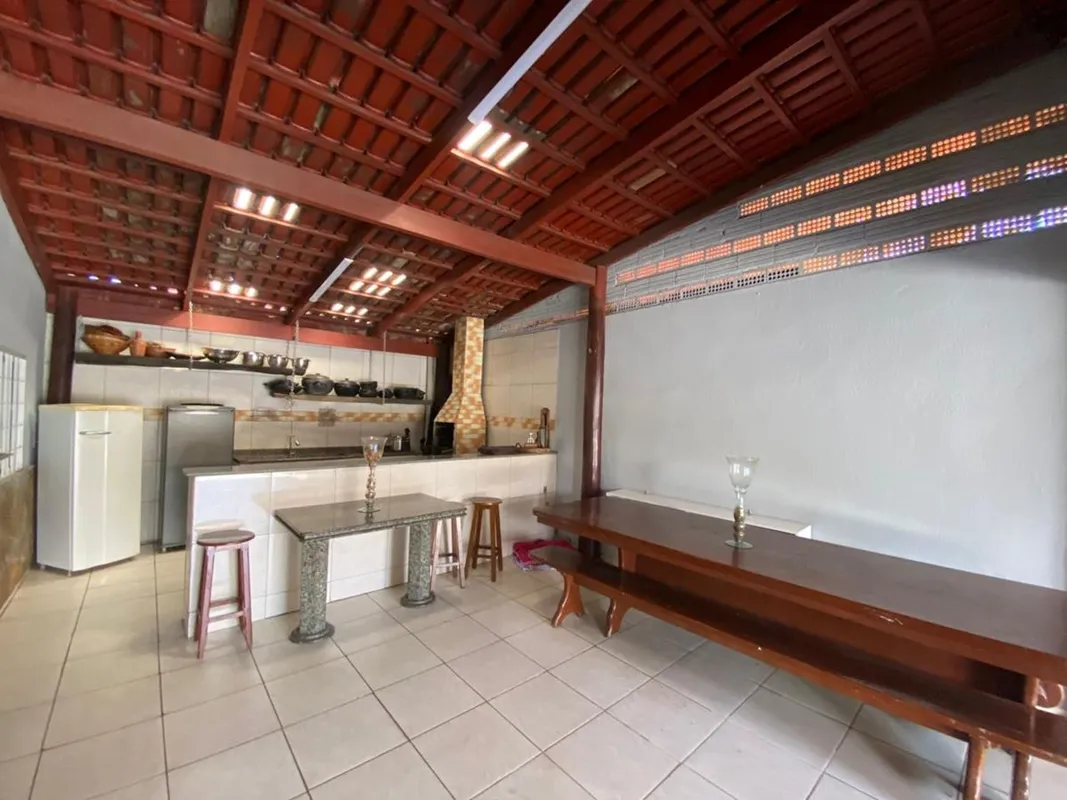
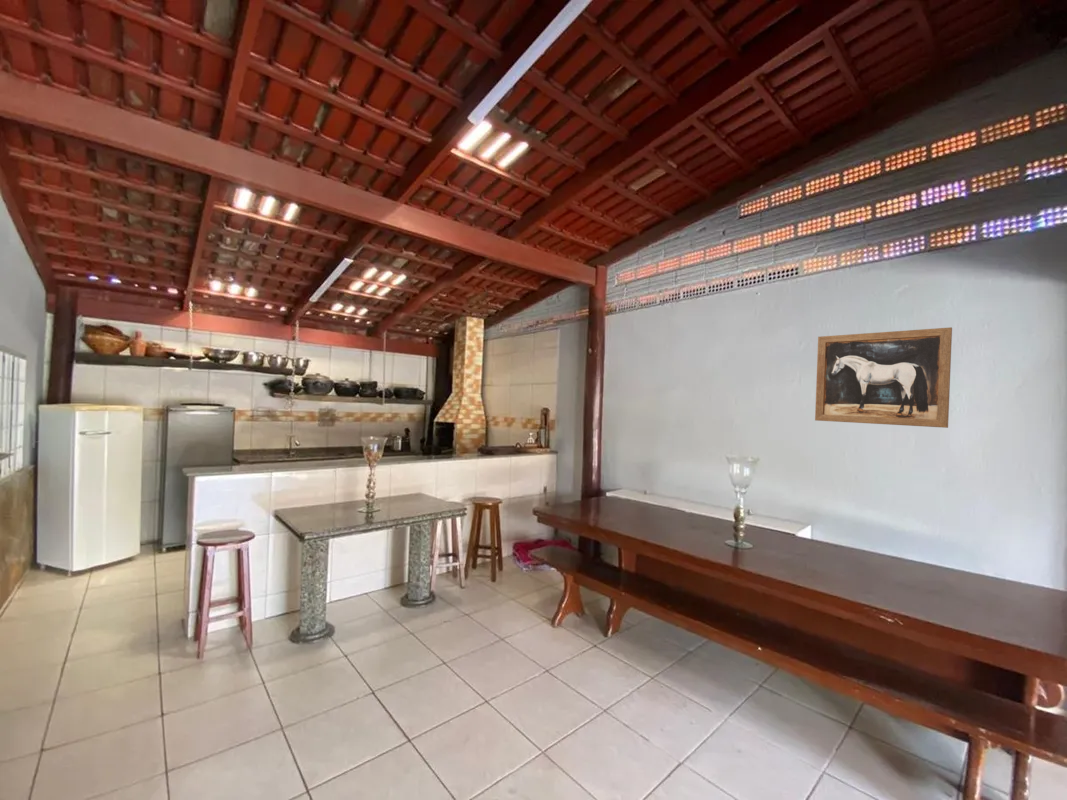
+ wall art [814,326,953,429]
